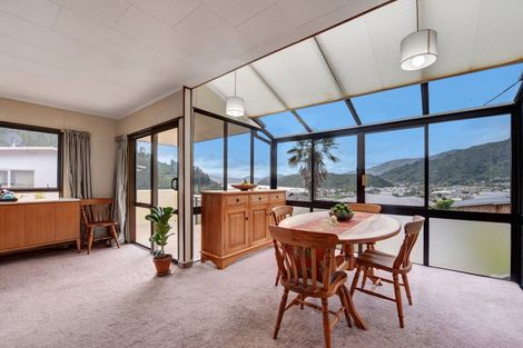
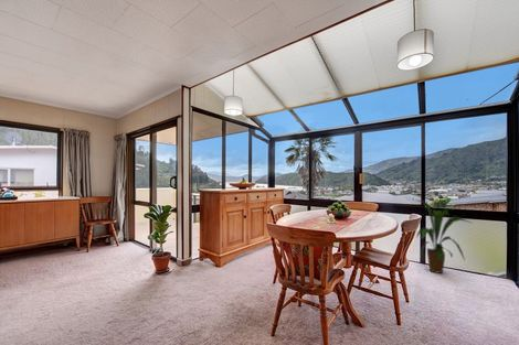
+ house plant [414,198,474,274]
